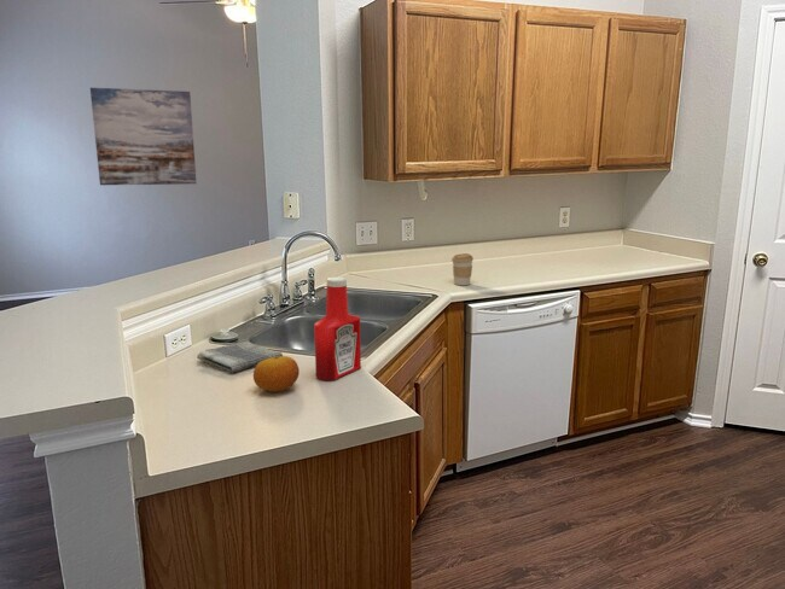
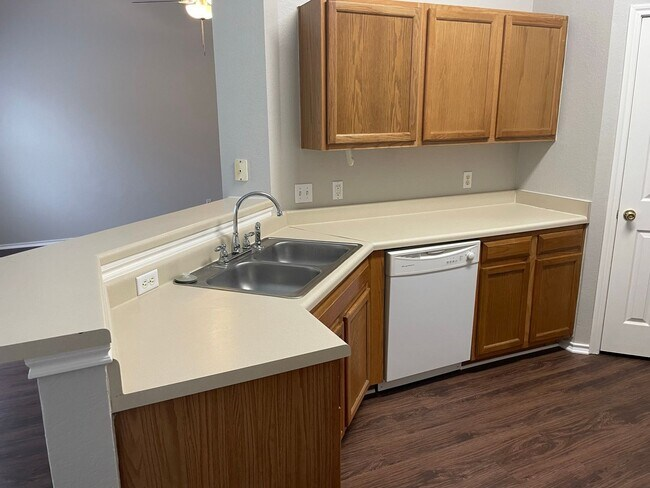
- coffee cup [450,252,475,286]
- wall art [89,87,197,186]
- dish towel [196,340,284,373]
- soap bottle [313,276,362,381]
- fruit [252,355,301,393]
